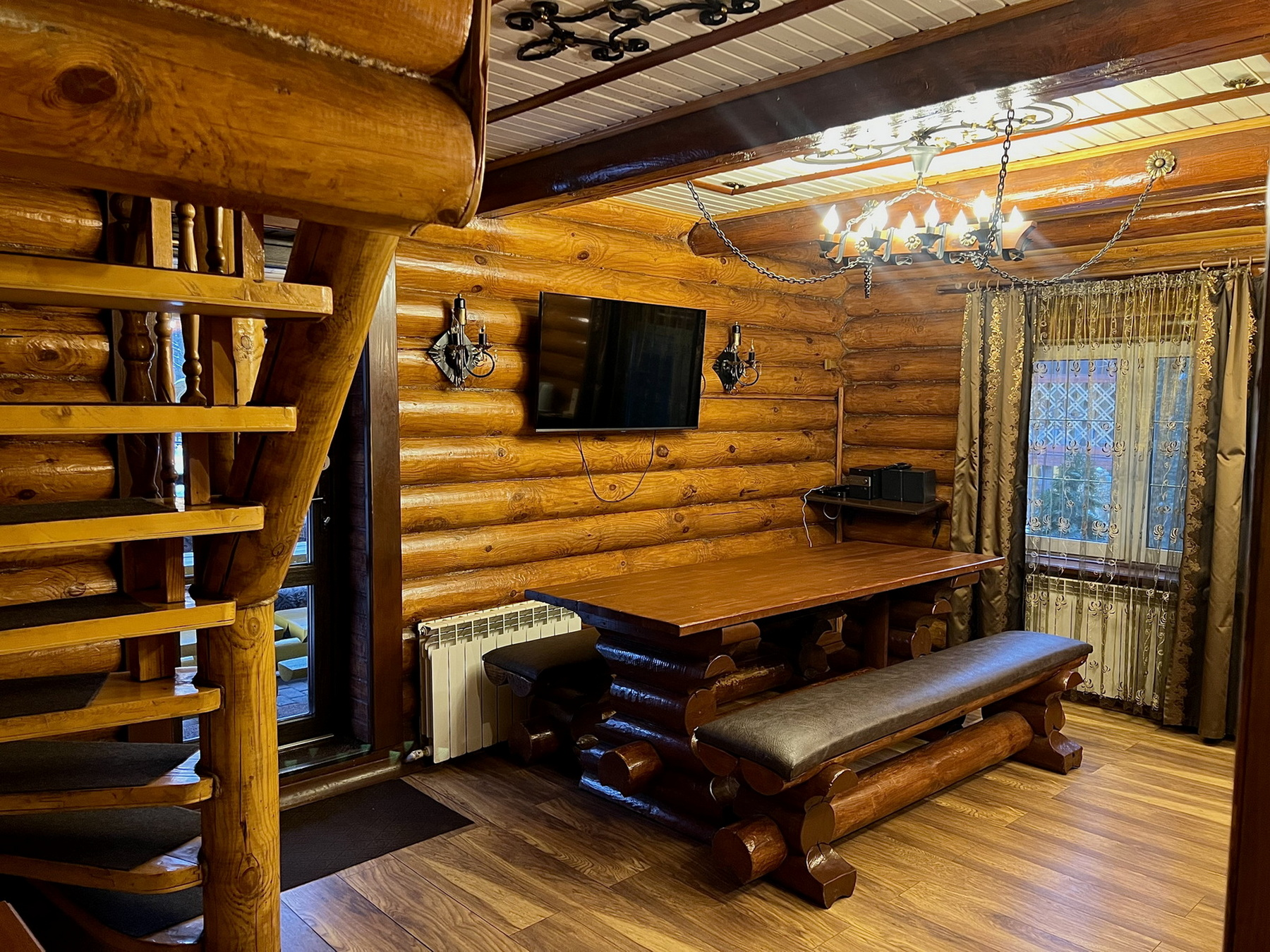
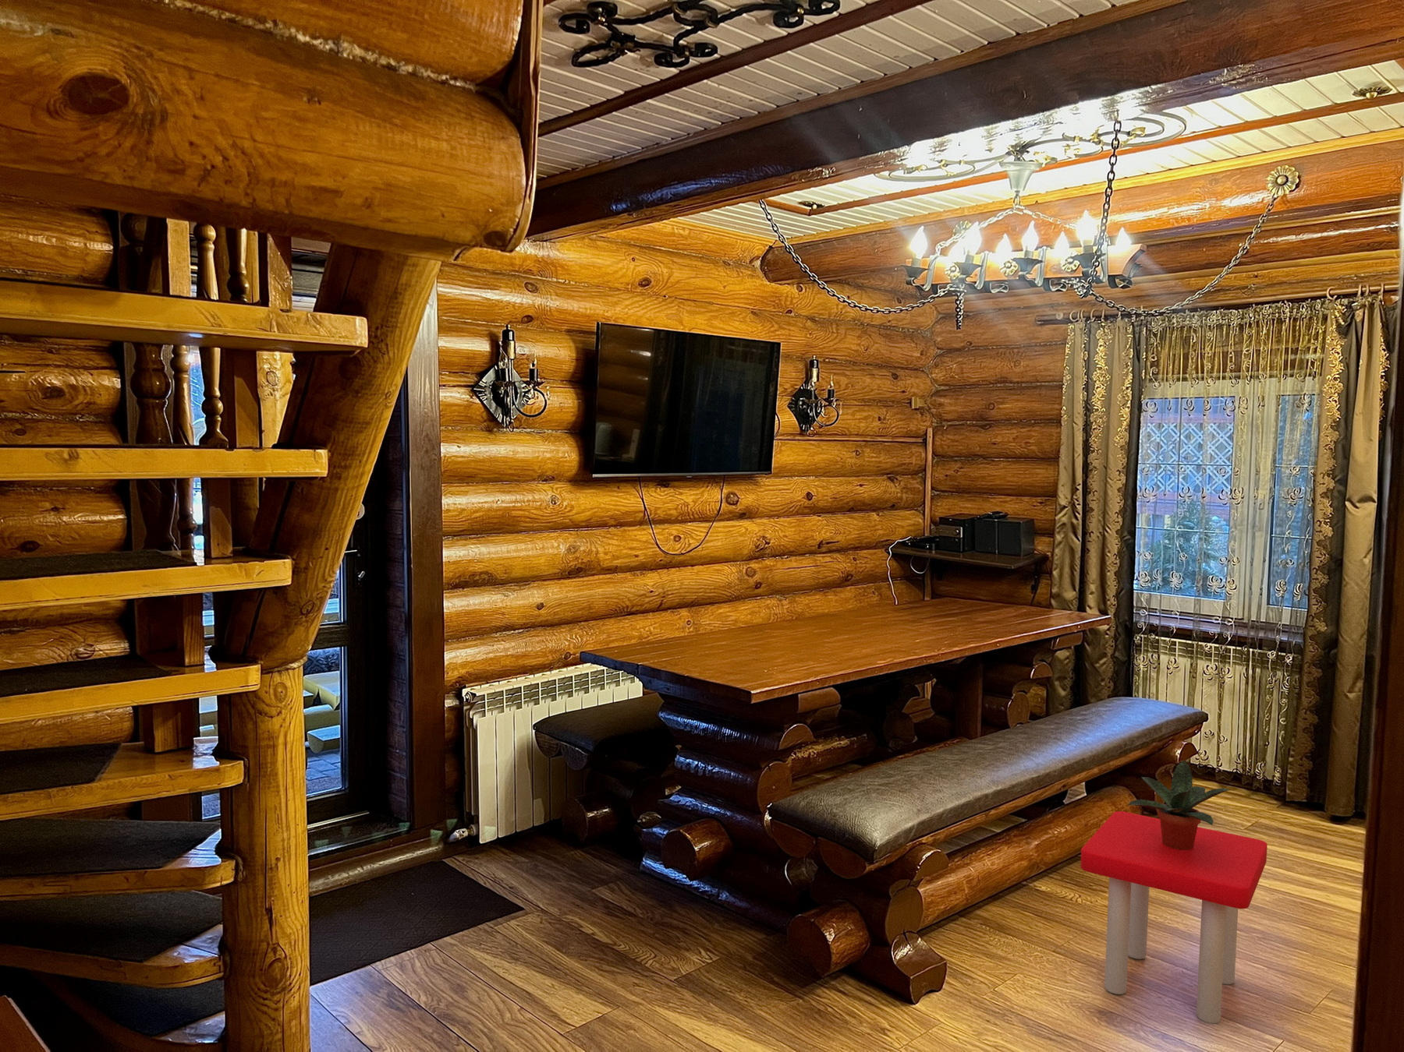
+ stool [1079,810,1268,1024]
+ potted plant [1128,760,1230,850]
